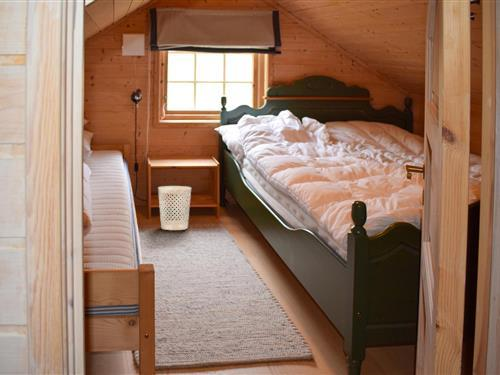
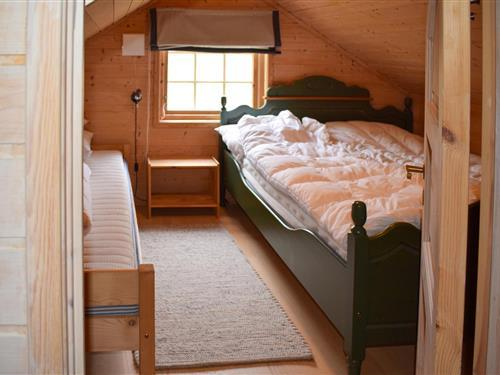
- wastebasket [157,185,192,231]
